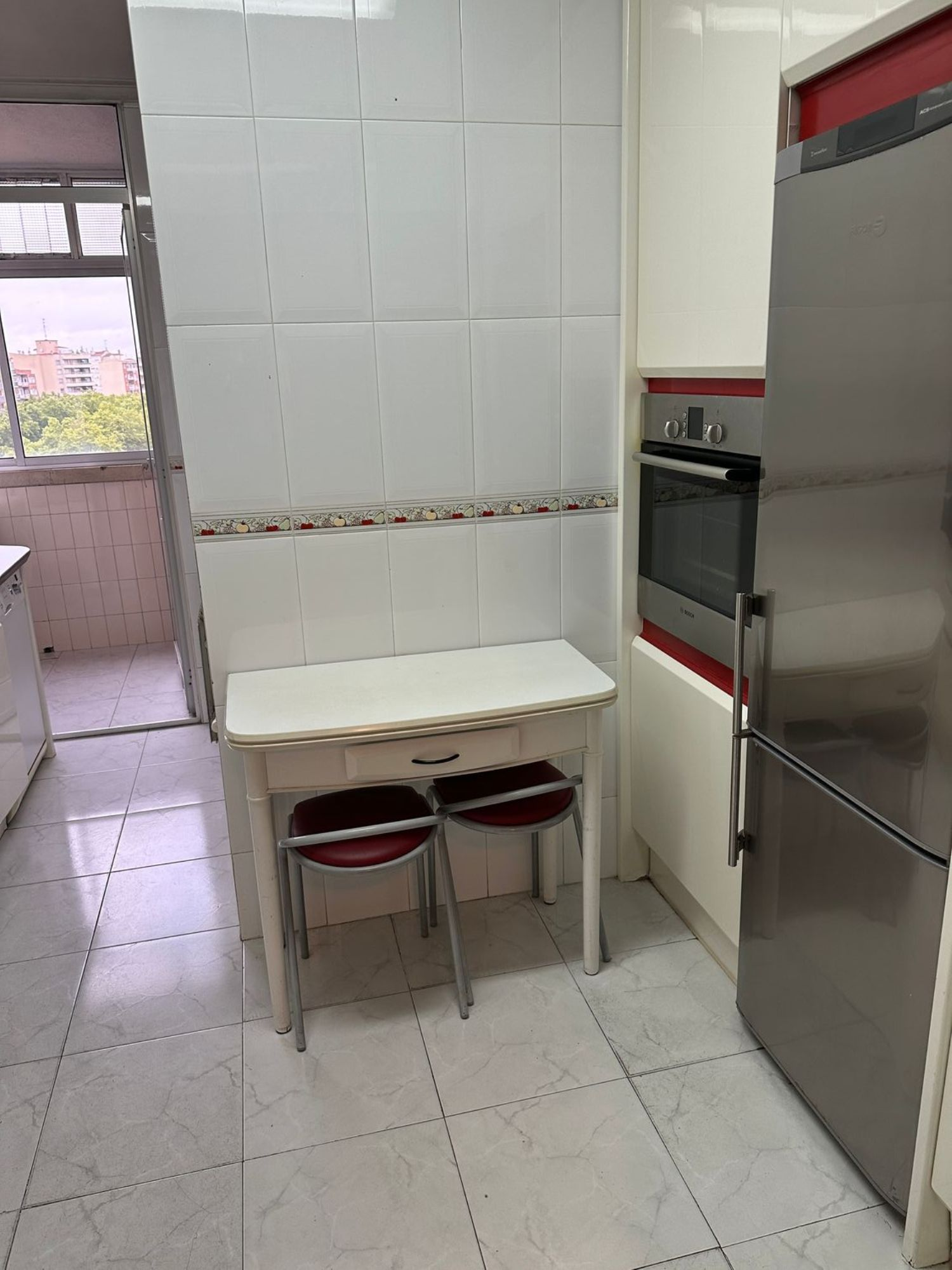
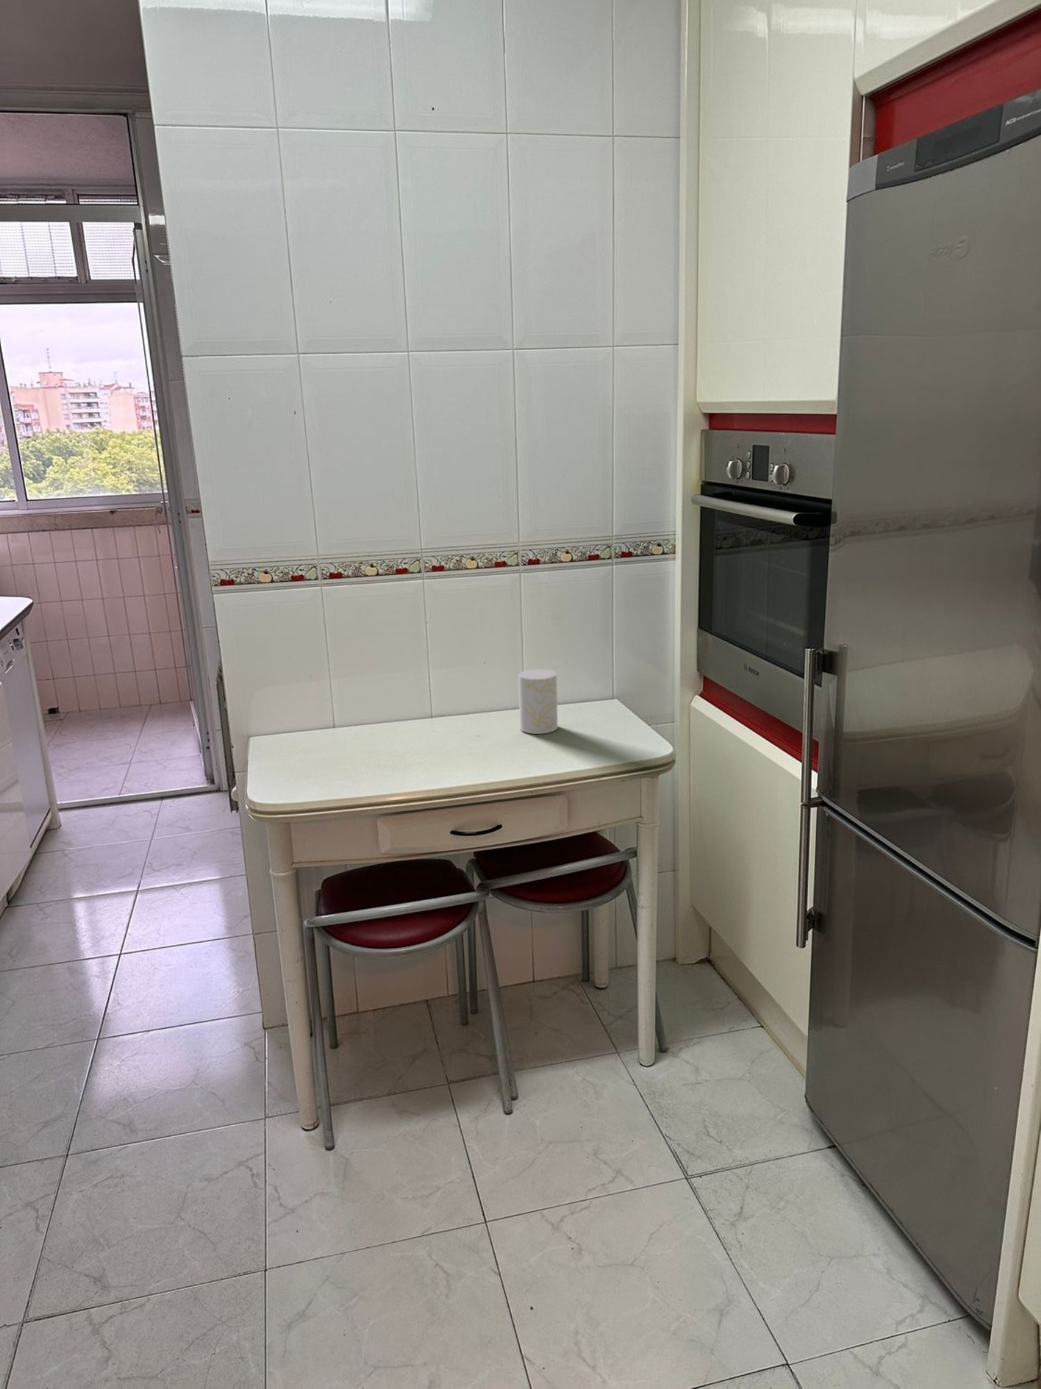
+ cup [517,668,559,735]
